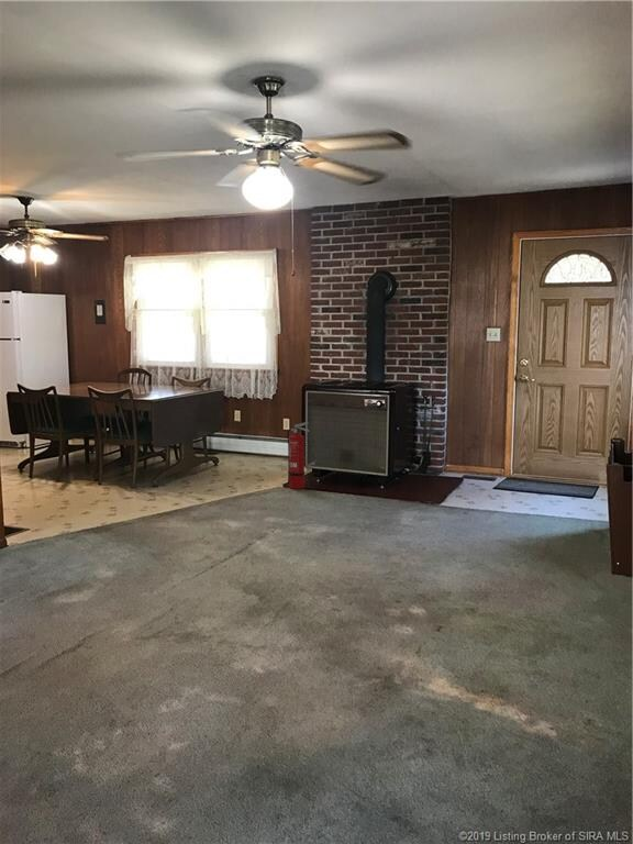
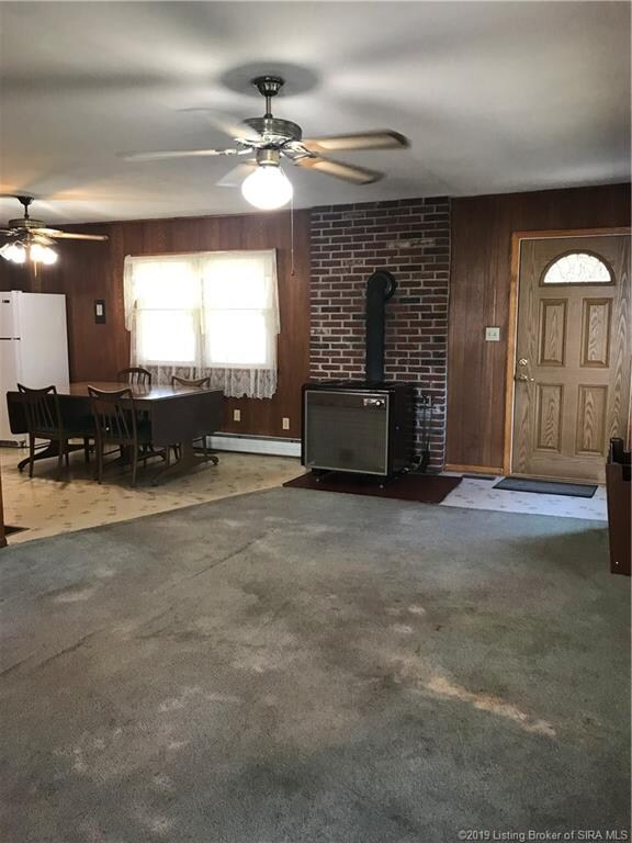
- fire extinguisher [287,421,310,490]
